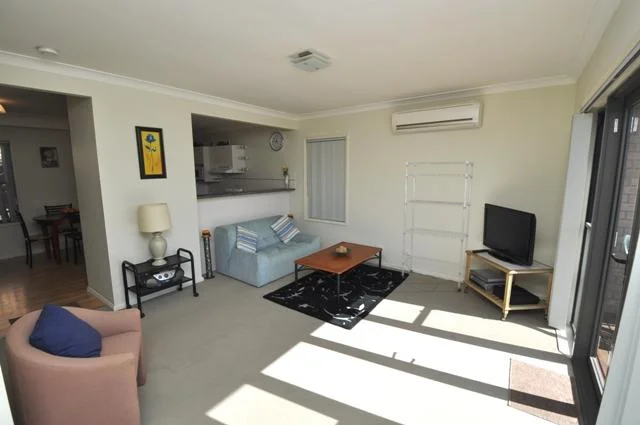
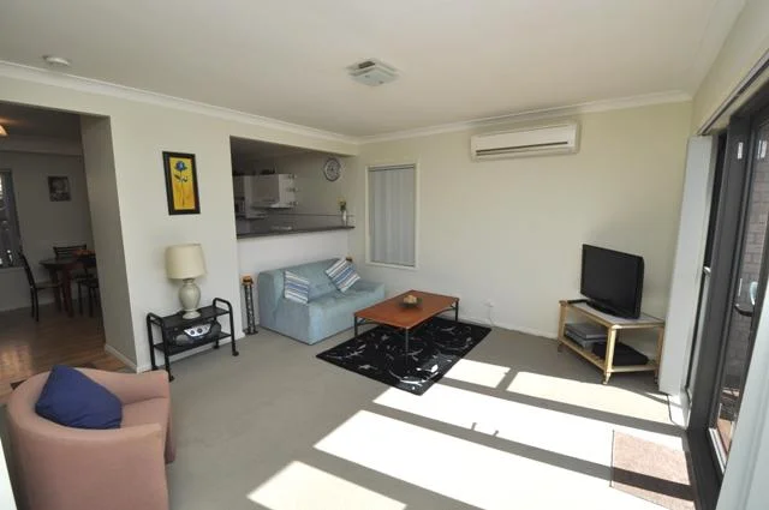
- shelf [401,160,474,292]
